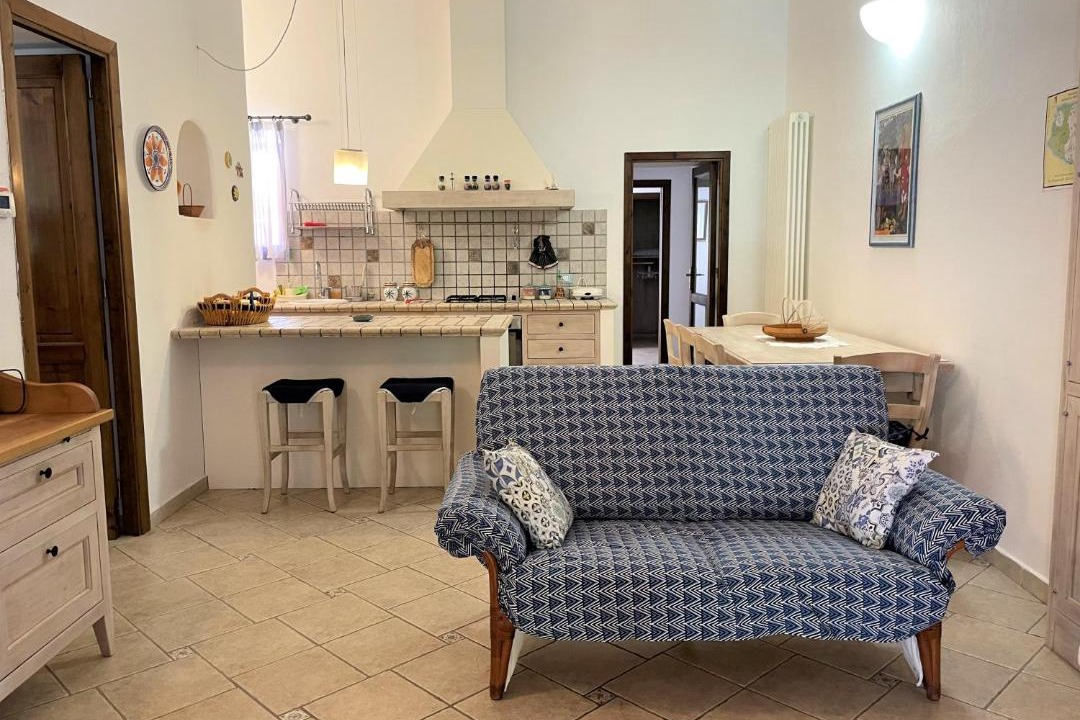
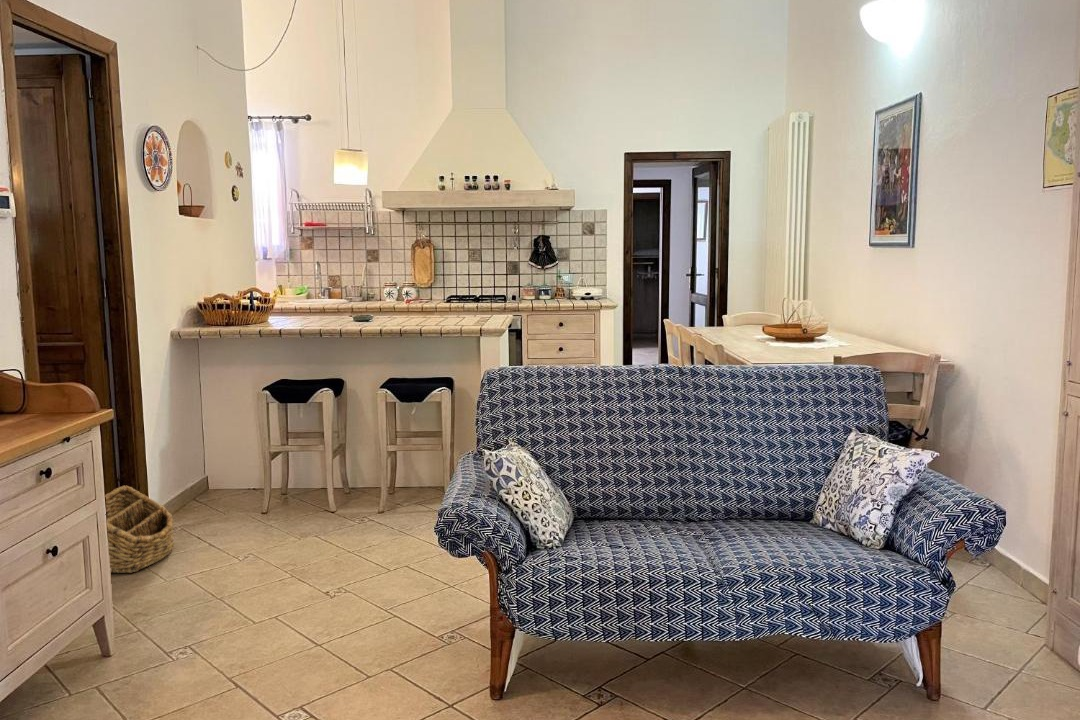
+ basket [104,485,175,574]
